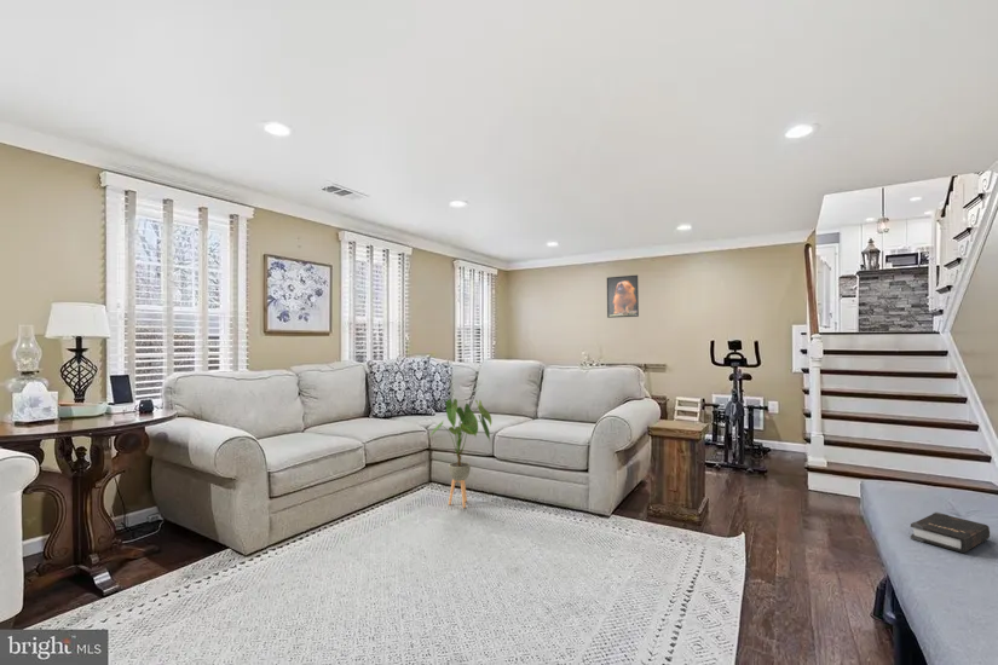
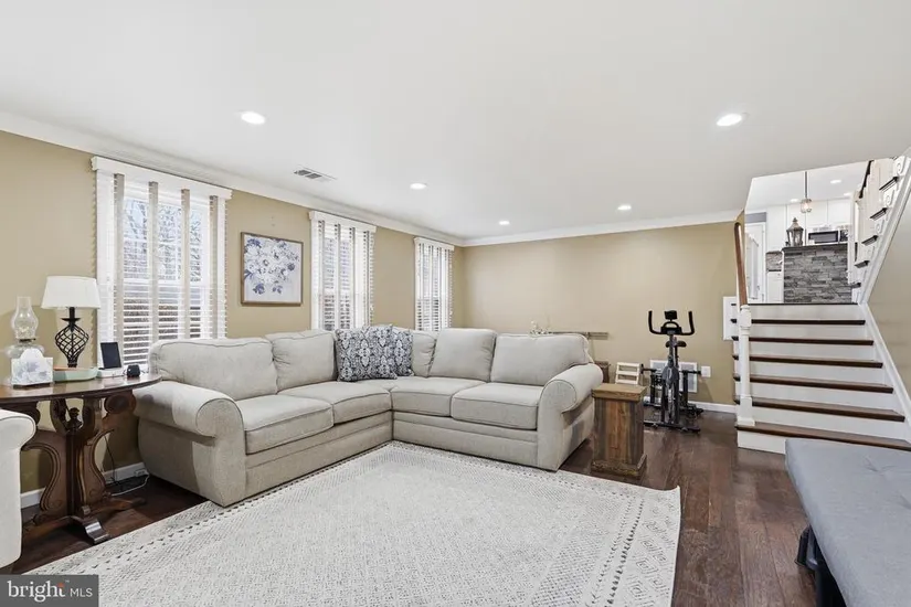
- hardback book [910,511,991,554]
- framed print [606,273,640,319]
- house plant [429,398,492,509]
